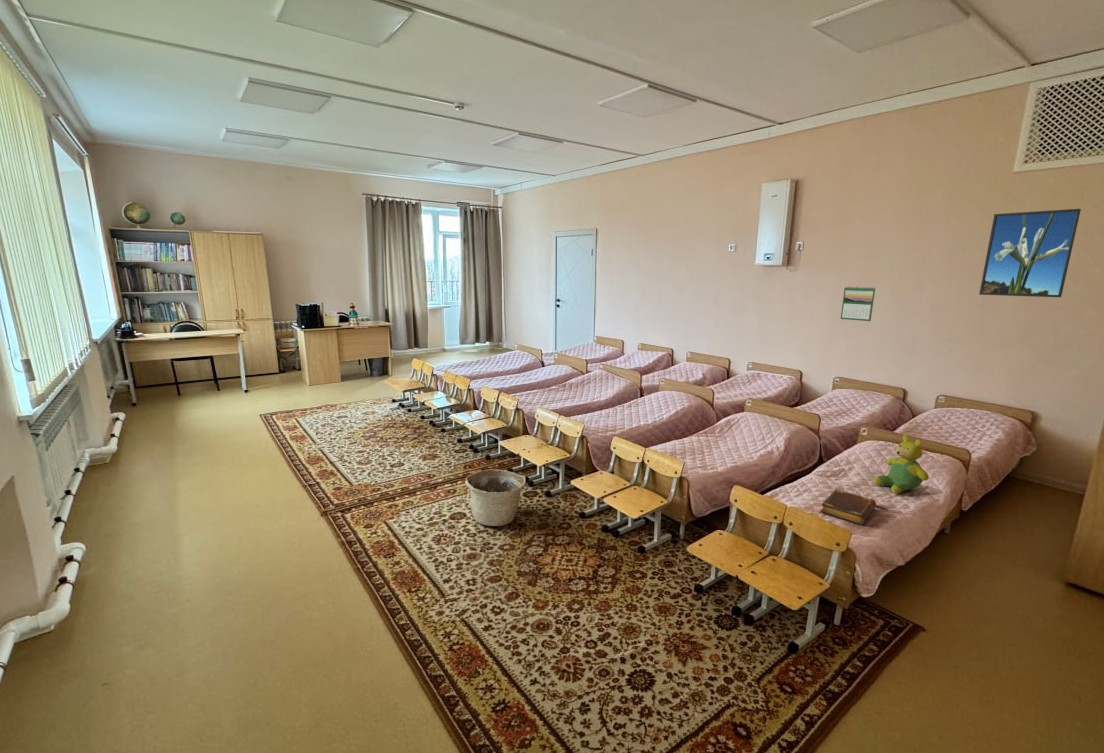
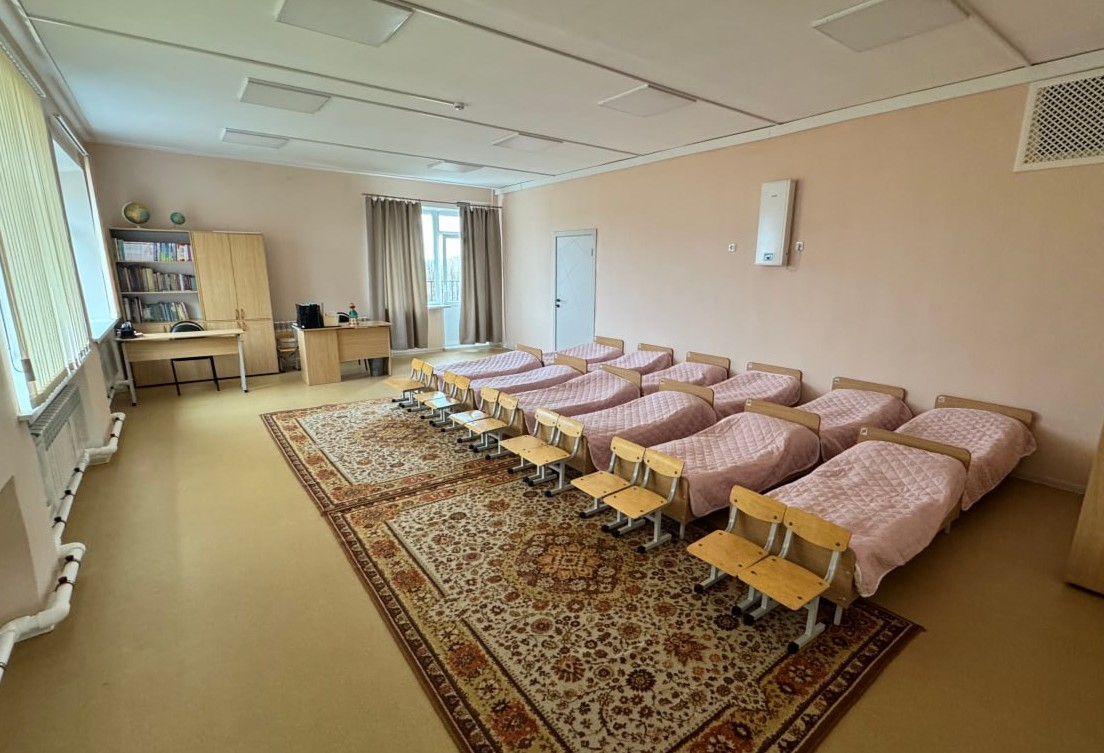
- teddy bear [873,434,930,495]
- basket [464,469,527,527]
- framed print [978,208,1082,298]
- calendar [840,285,876,322]
- book [820,489,877,526]
